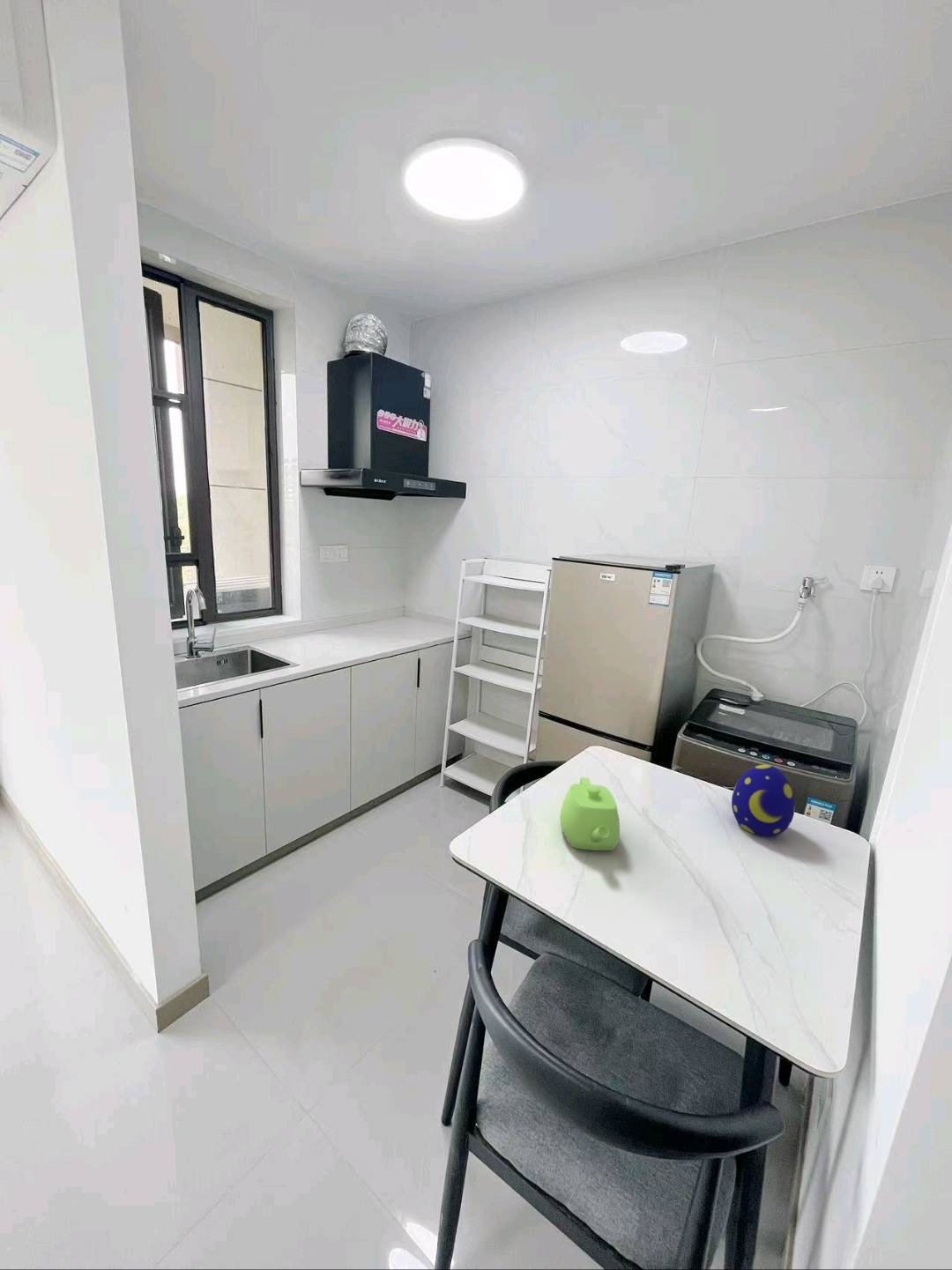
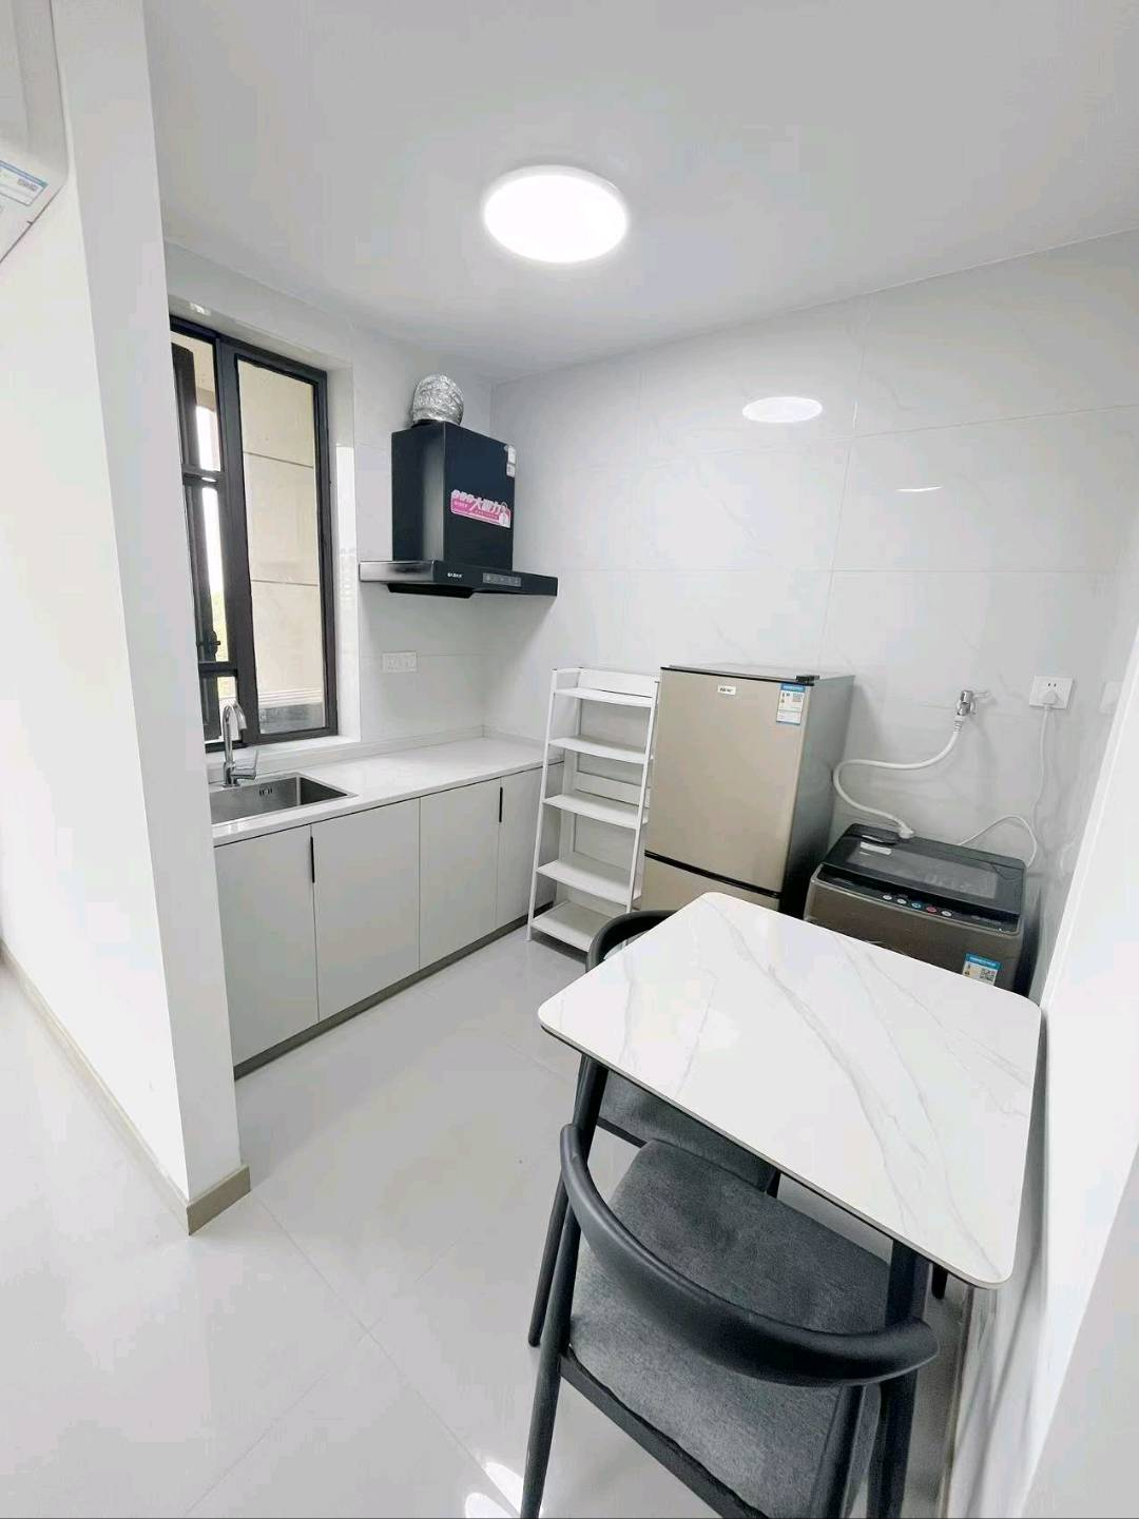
- decorative egg [731,764,796,838]
- teapot [560,776,621,851]
